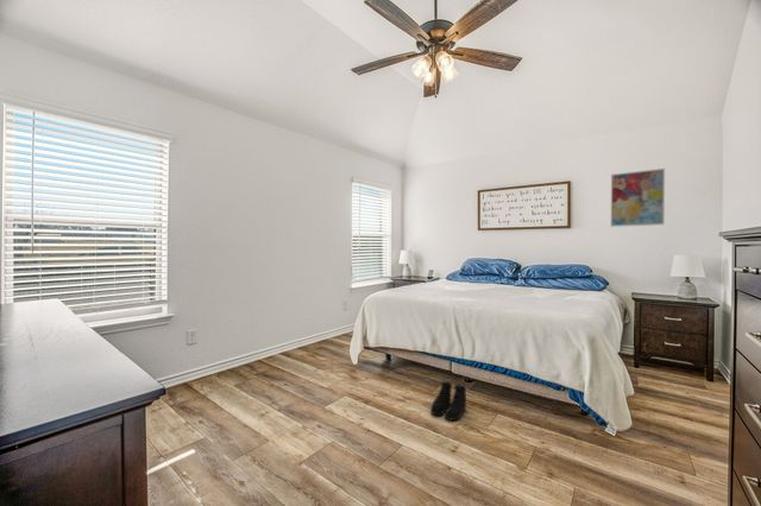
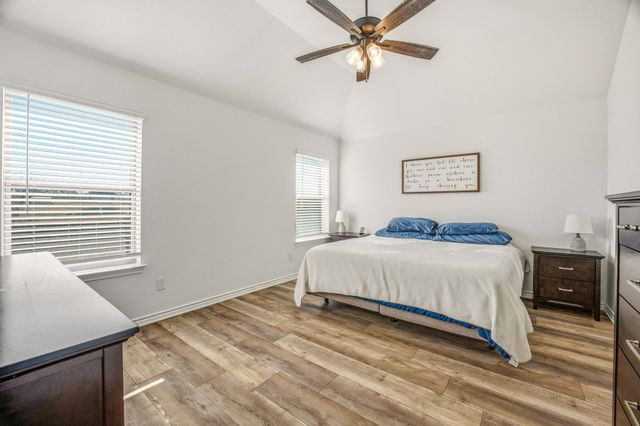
- boots [429,380,467,422]
- wall art [610,167,666,228]
